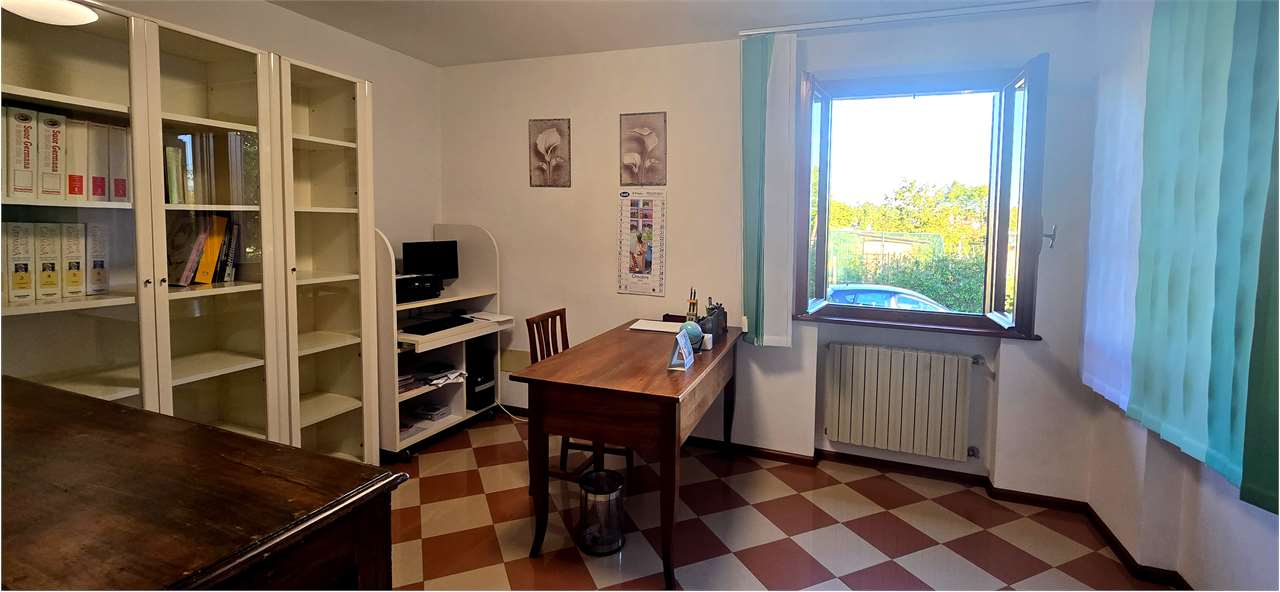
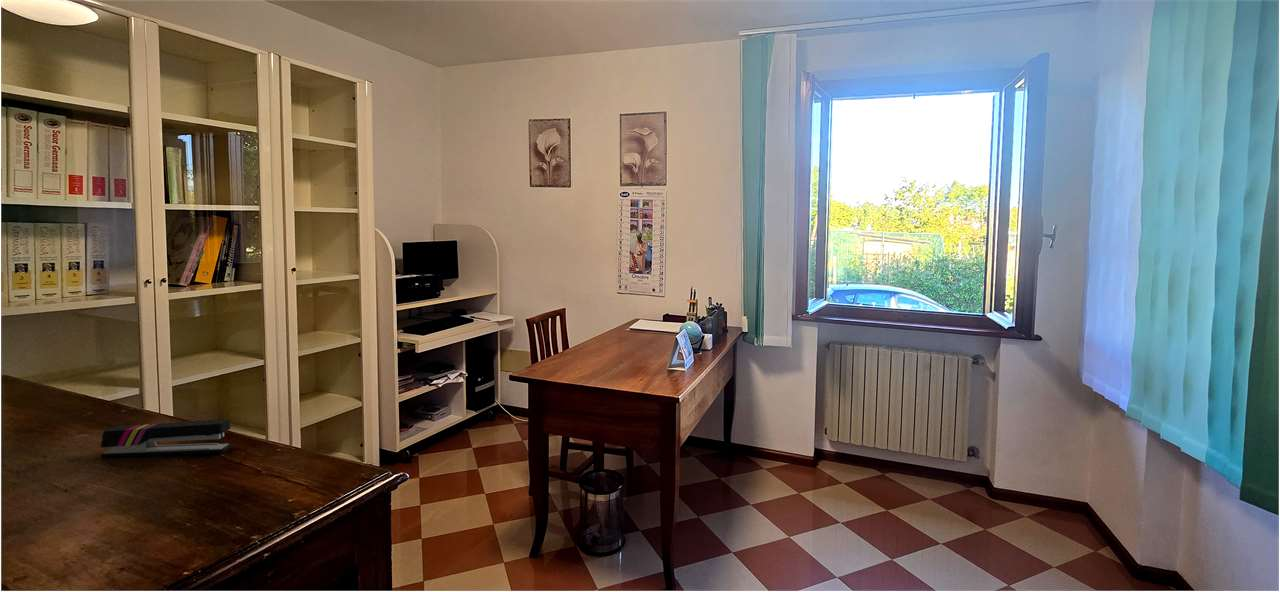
+ stapler [100,418,233,458]
